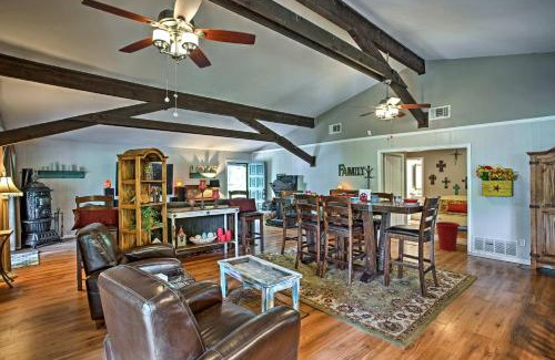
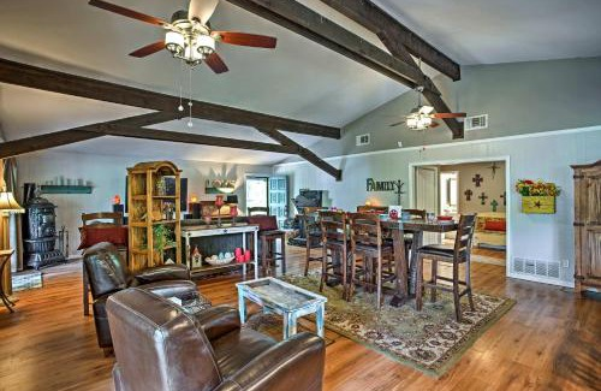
- waste bin [435,220,462,251]
